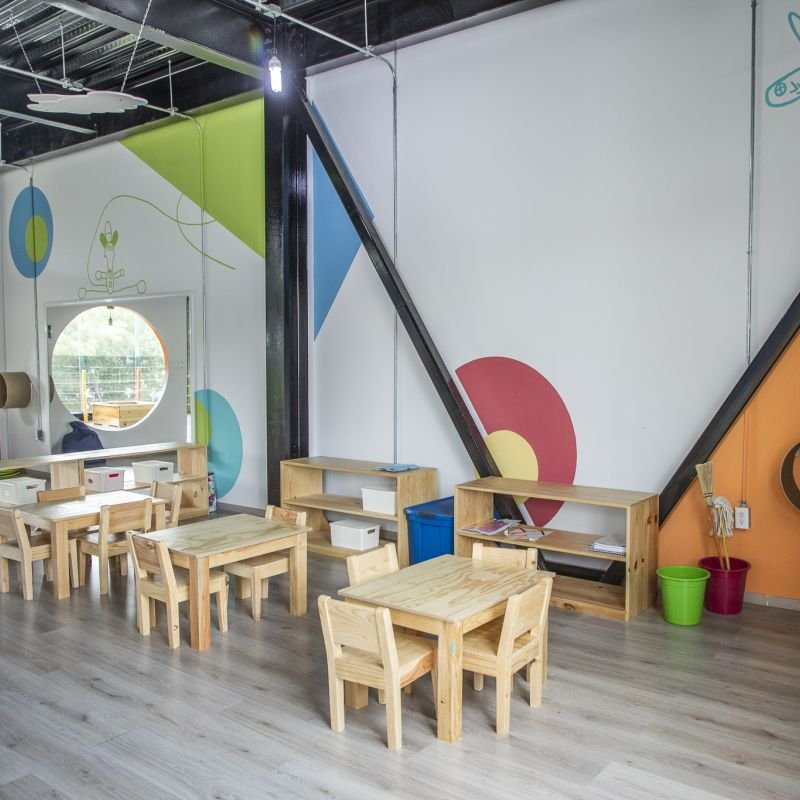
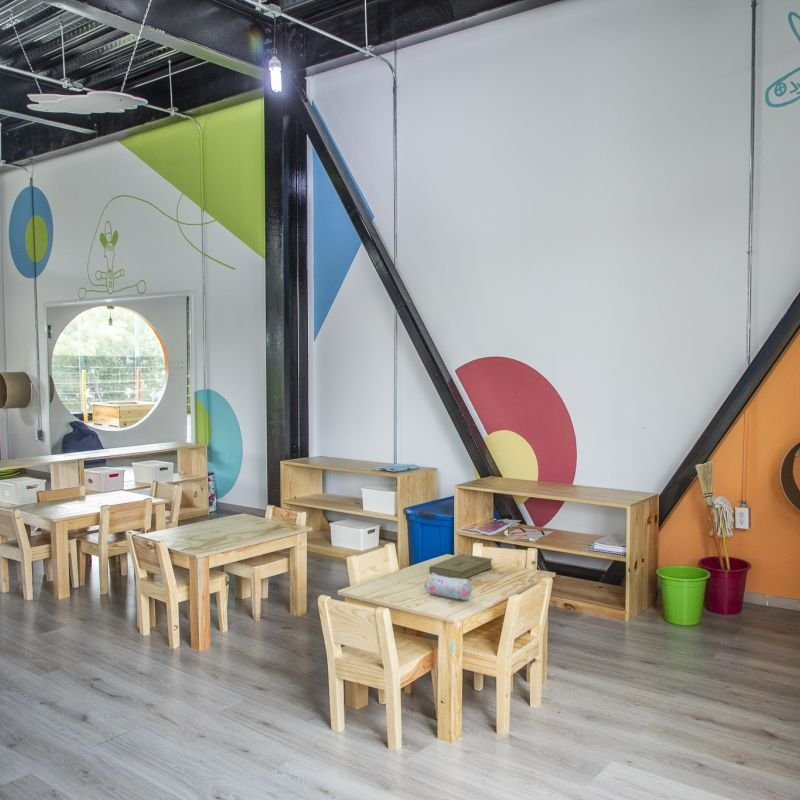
+ book [428,553,494,579]
+ pencil case [424,573,473,601]
